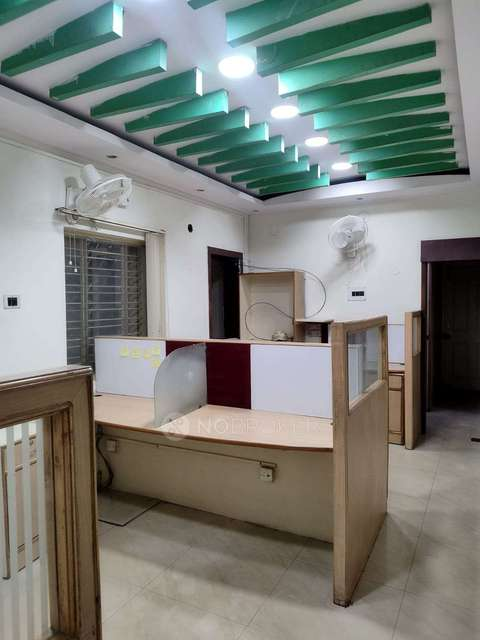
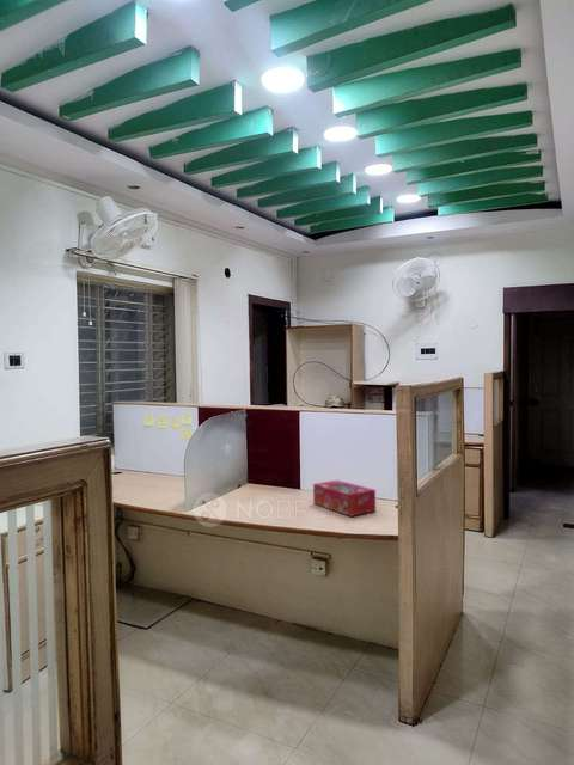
+ tissue box [312,479,377,518]
